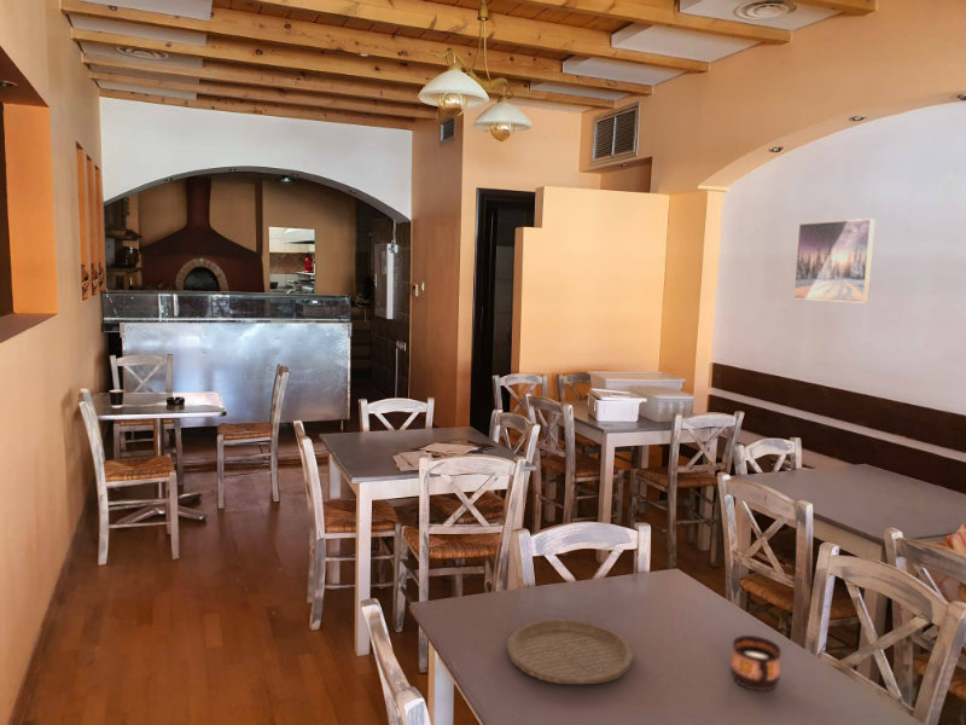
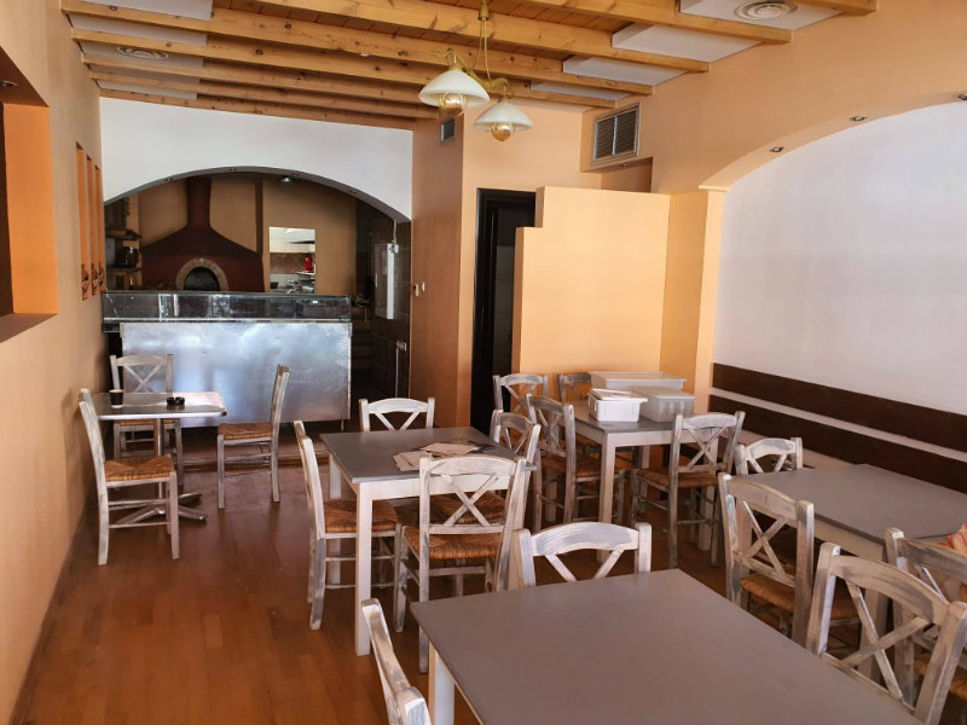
- cup [729,634,782,691]
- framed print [792,218,877,304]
- plate [506,617,635,685]
